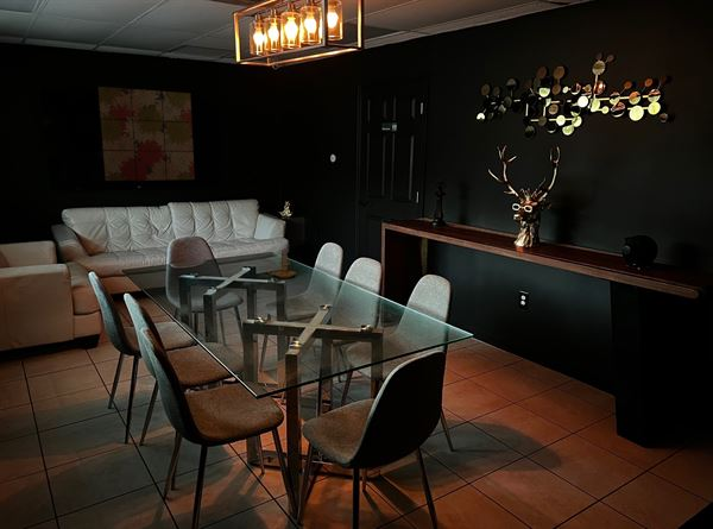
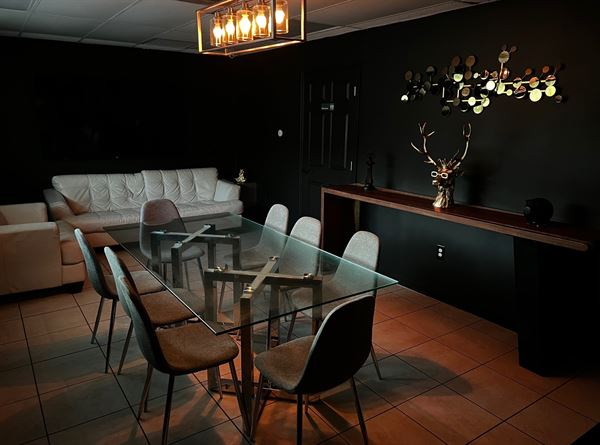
- wall art [97,86,196,182]
- candle [267,248,297,279]
